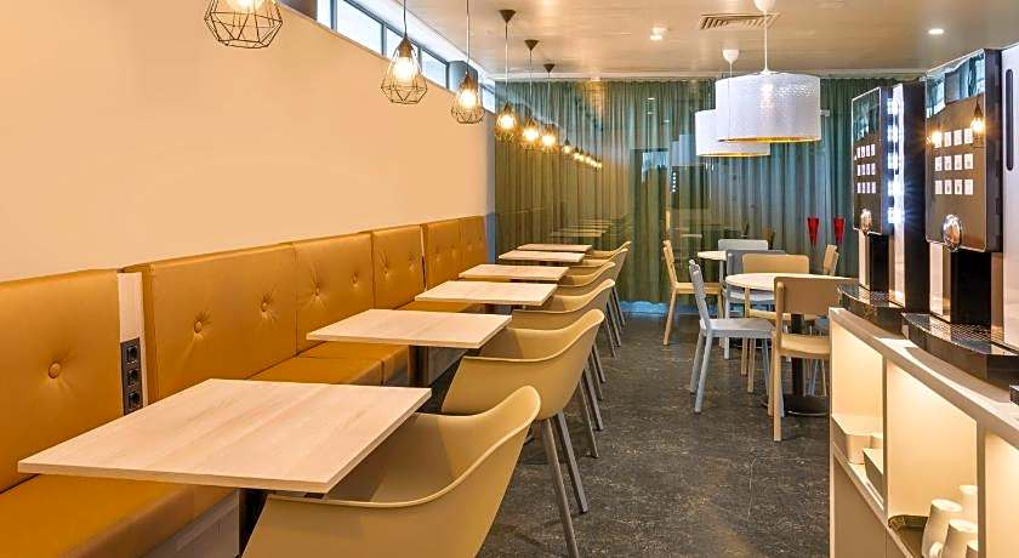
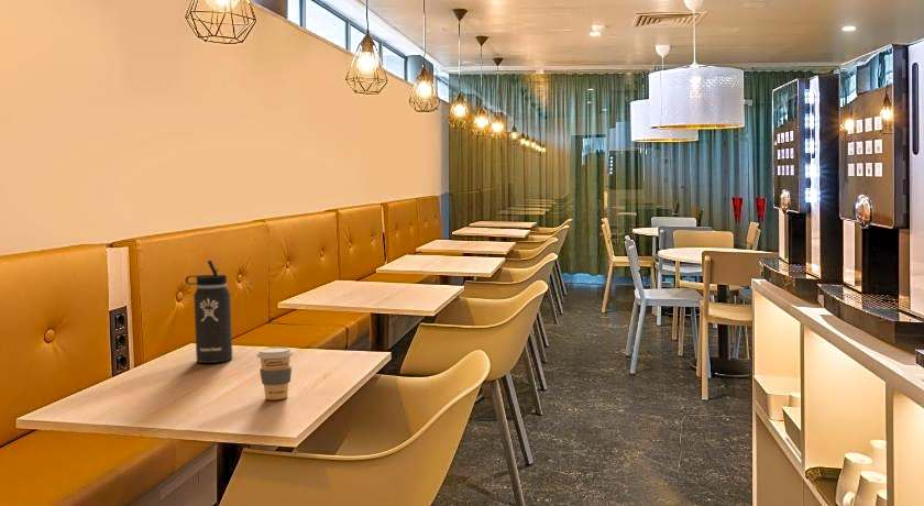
+ thermos bottle [184,258,233,364]
+ coffee cup [255,346,295,400]
